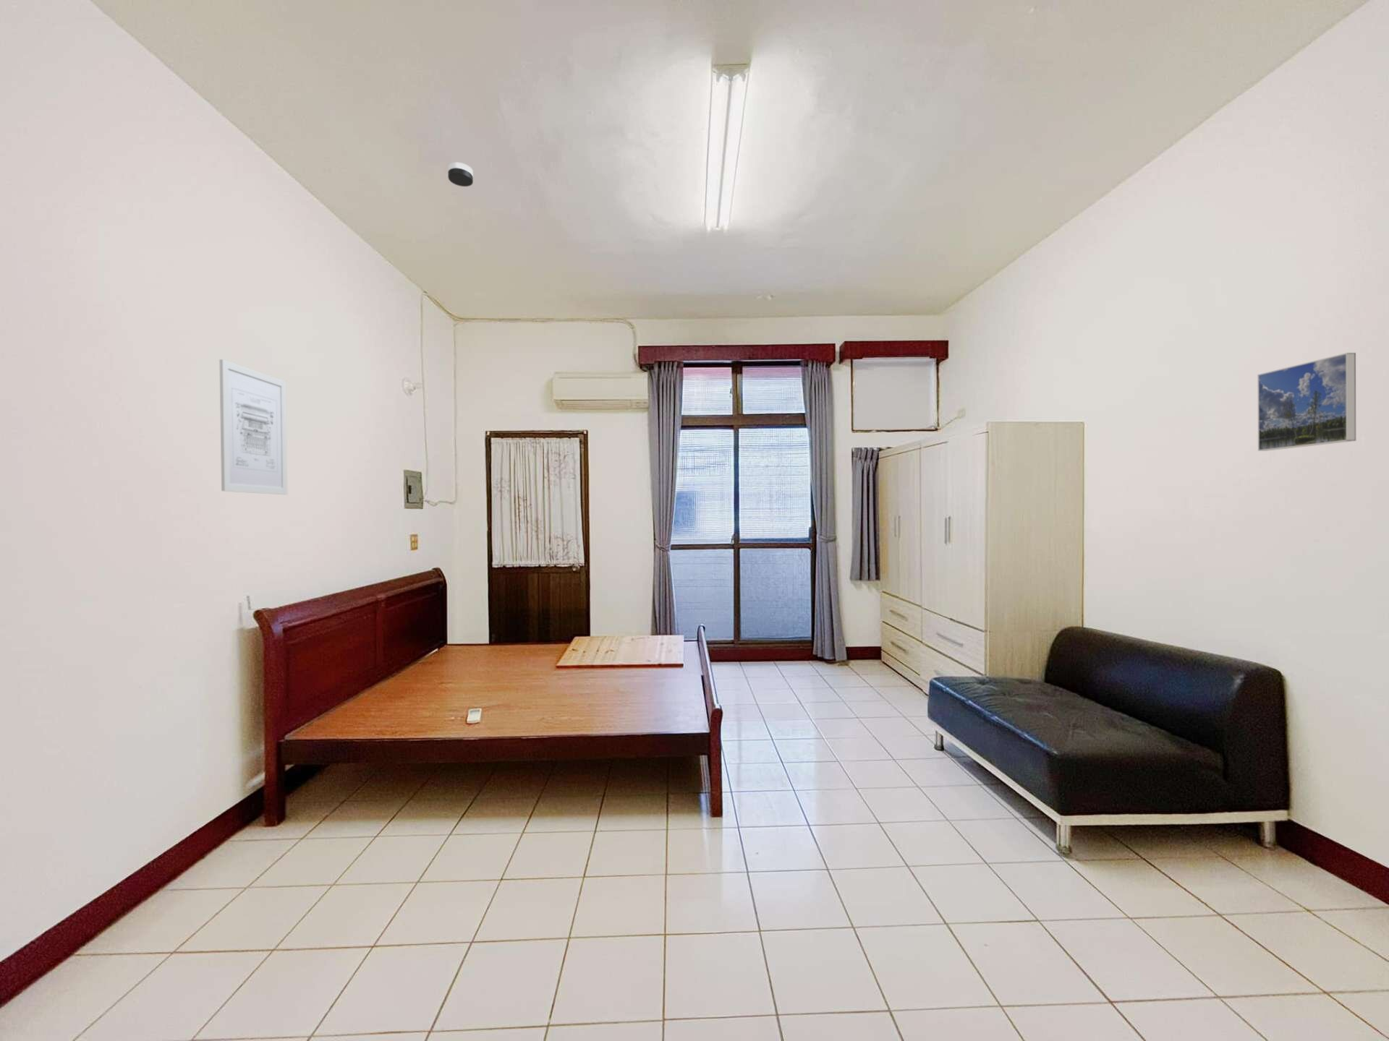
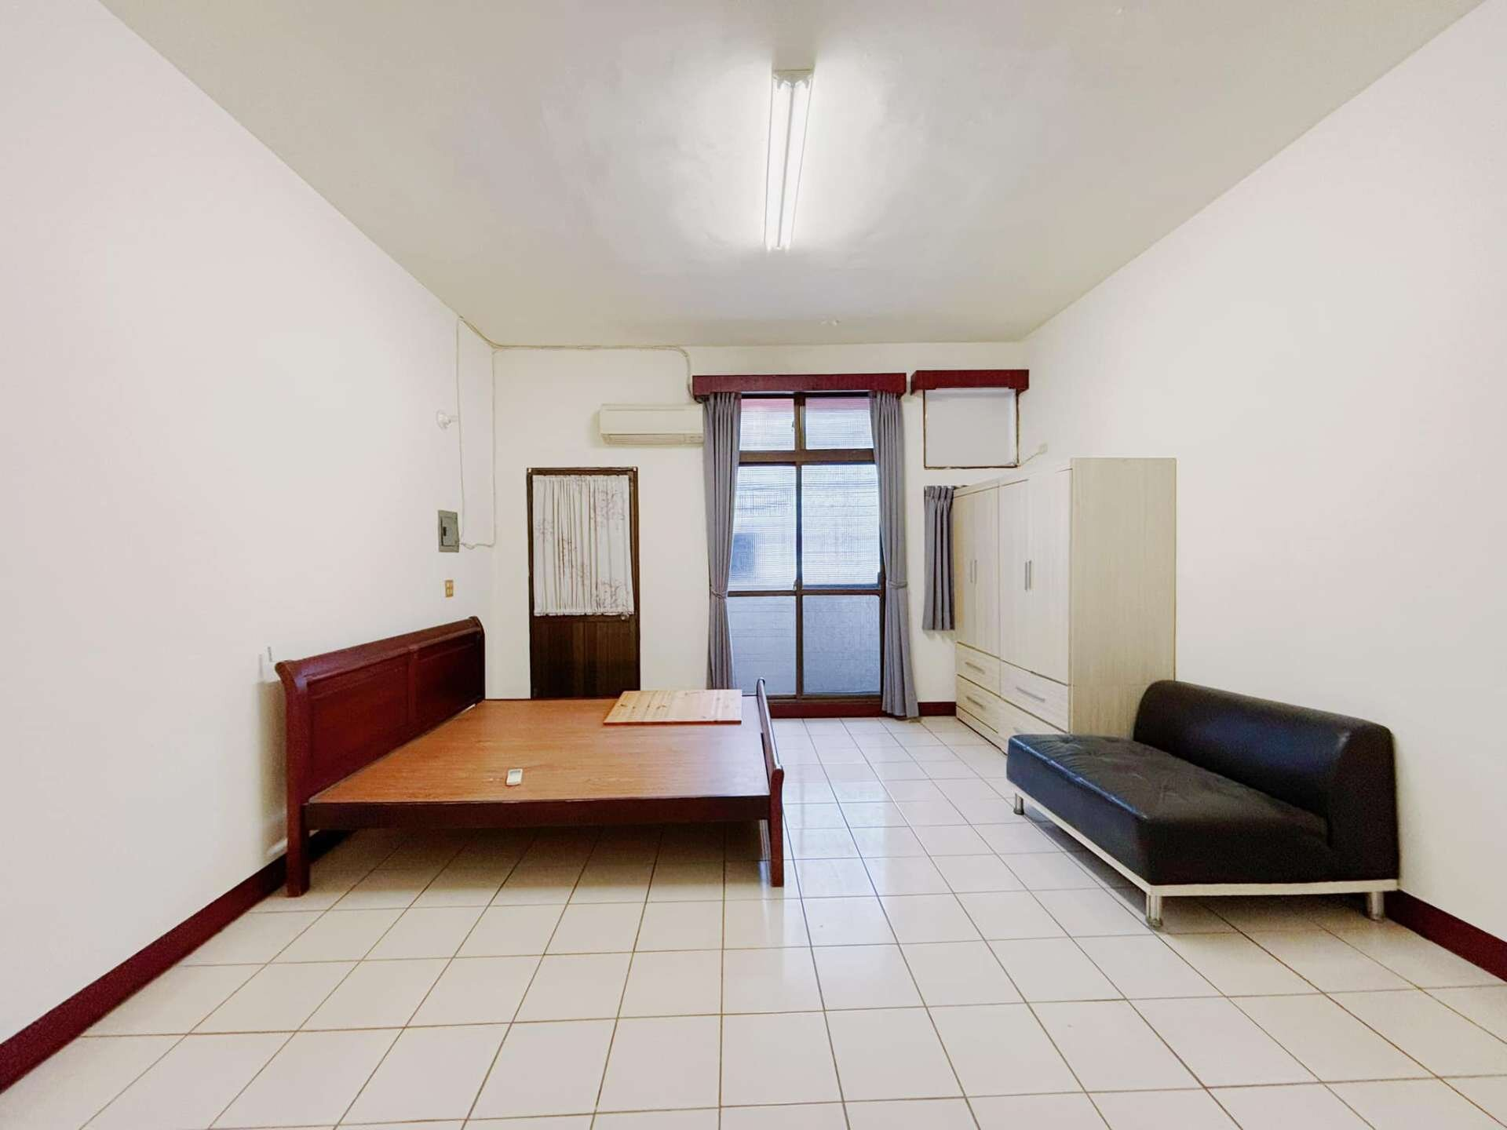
- wall art [219,359,288,495]
- smoke detector [447,162,474,187]
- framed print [1257,352,1356,452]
